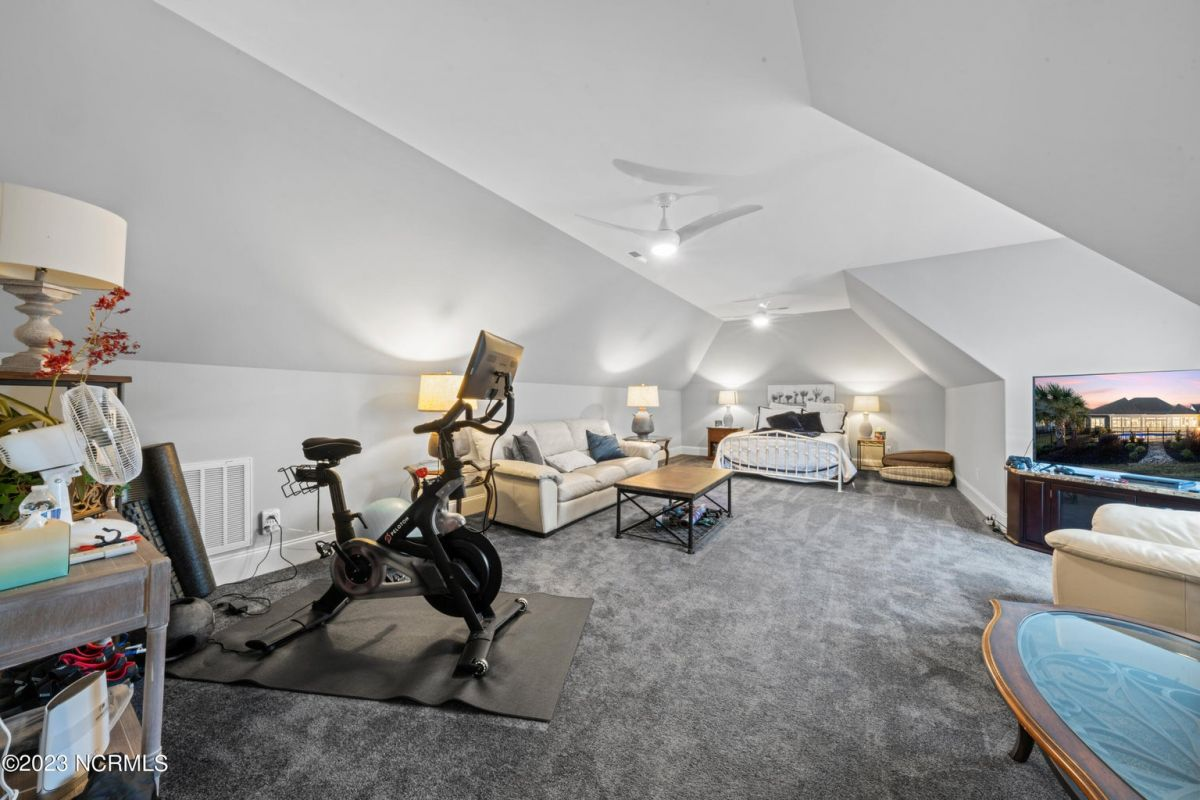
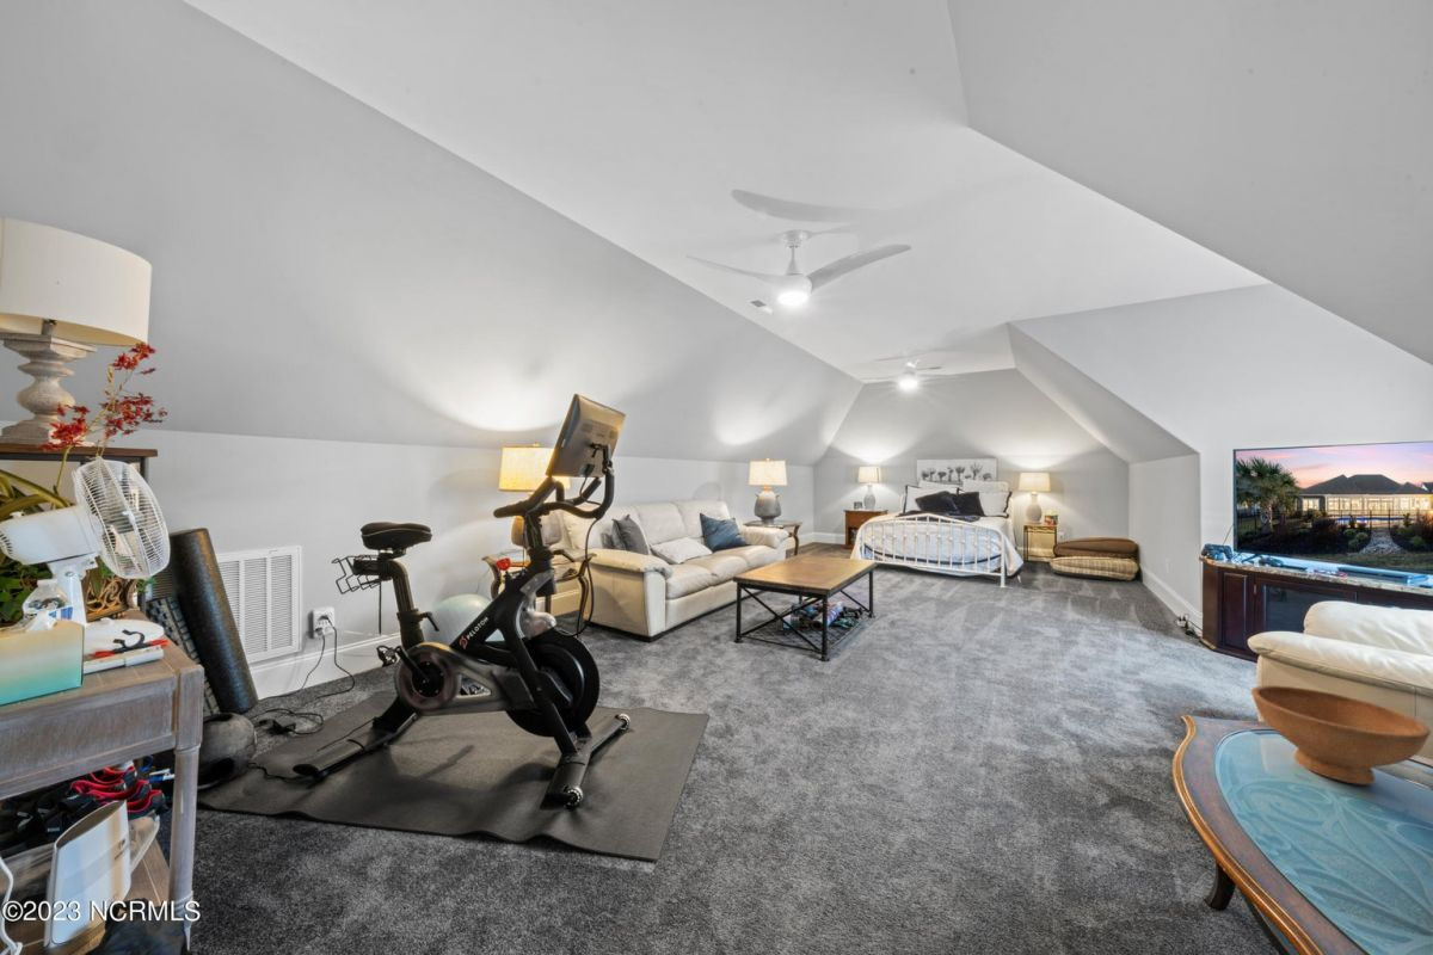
+ bowl [1250,684,1432,785]
